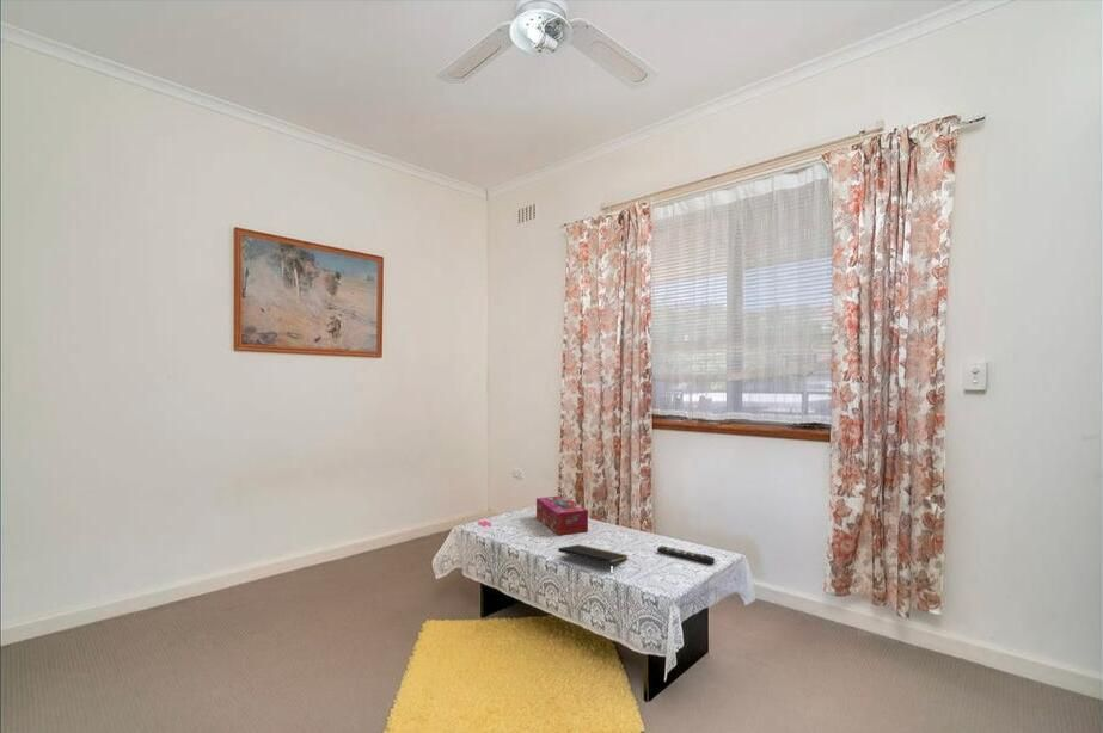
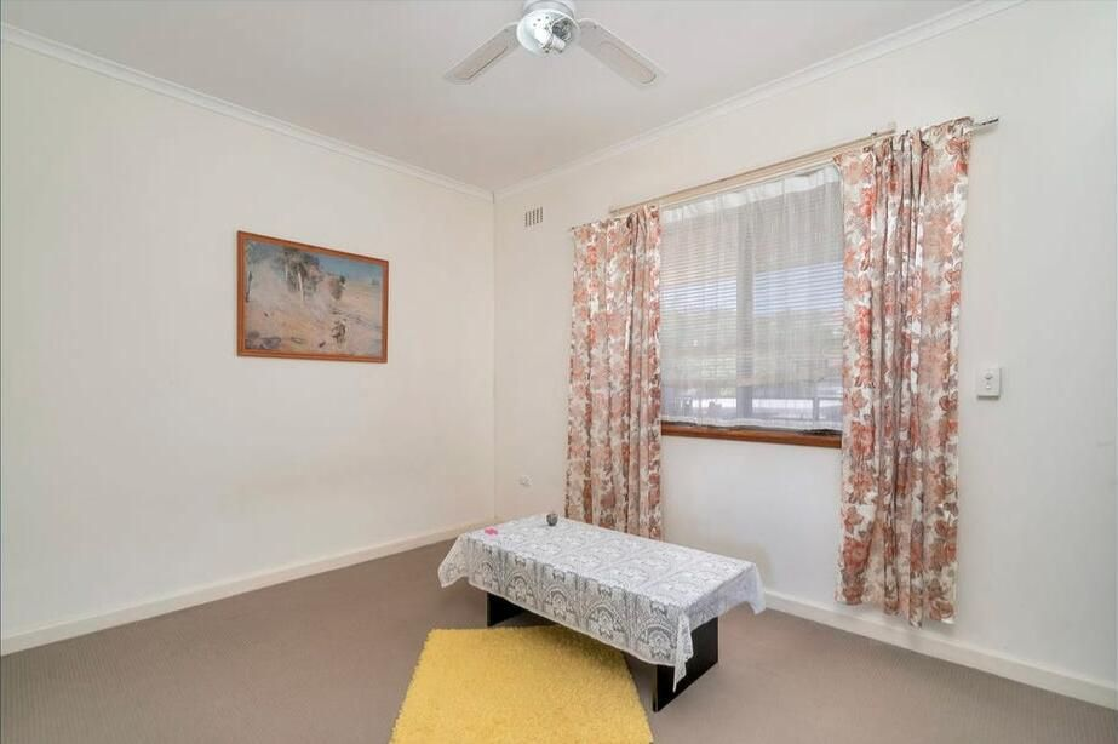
- tissue box [535,494,589,536]
- remote control [656,544,716,566]
- notepad [557,543,630,565]
